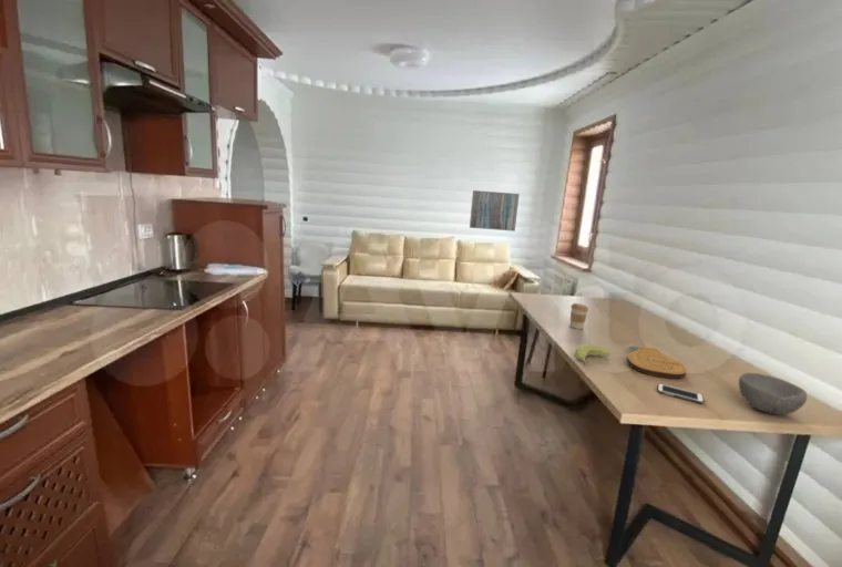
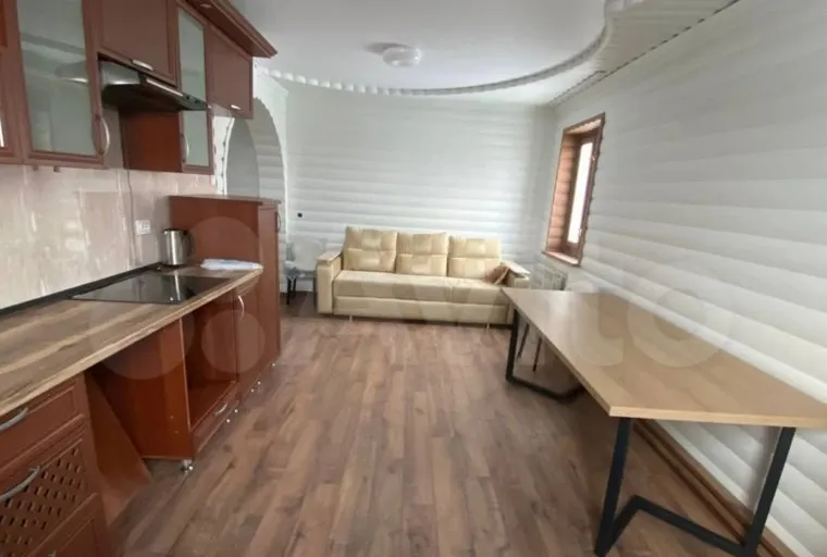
- coffee cup [569,302,589,330]
- bowl [738,372,808,415]
- key chain [626,344,688,380]
- wall art [469,189,521,233]
- cell phone [656,382,705,404]
- banana [574,343,610,365]
